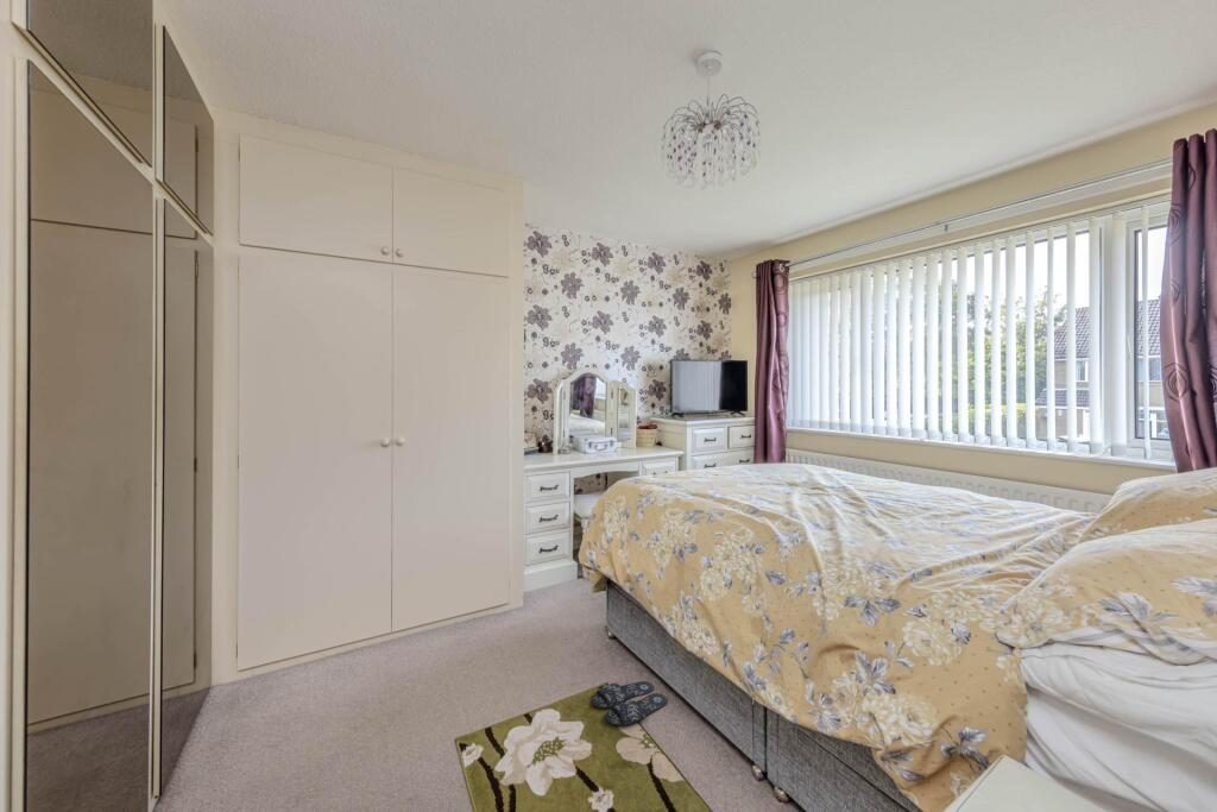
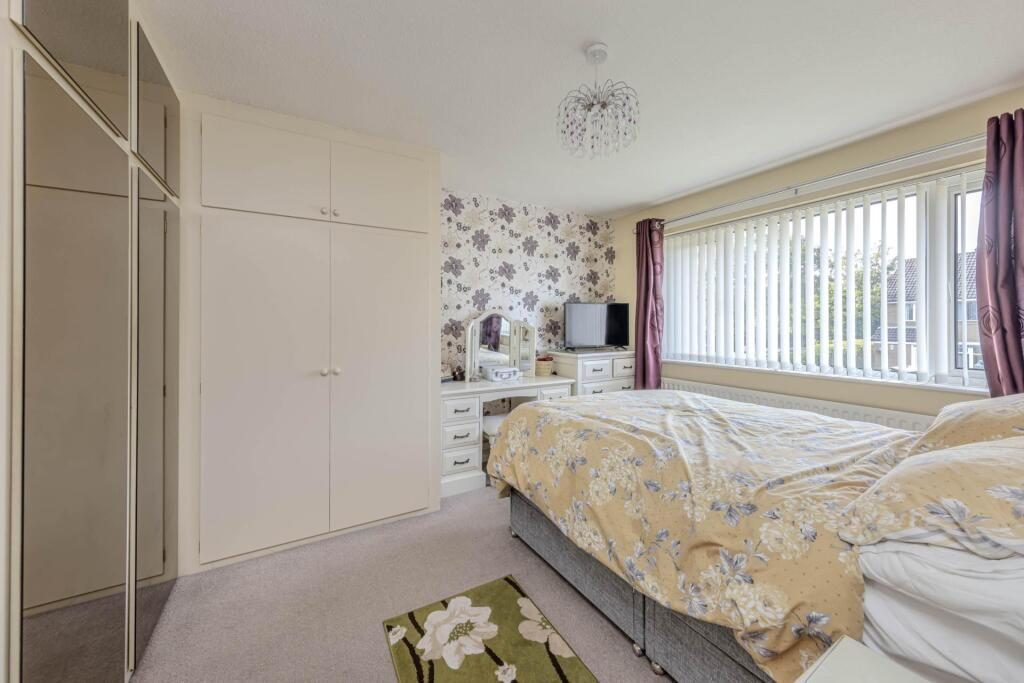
- slippers [591,680,669,726]
